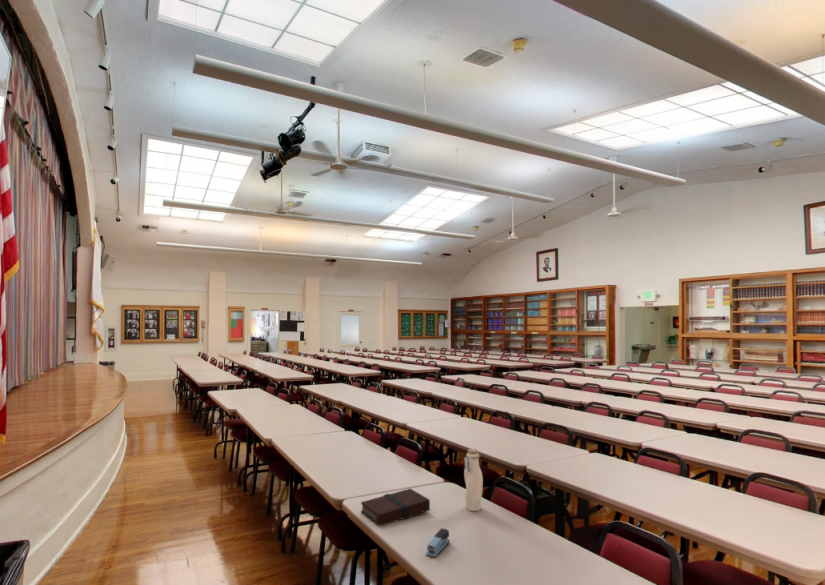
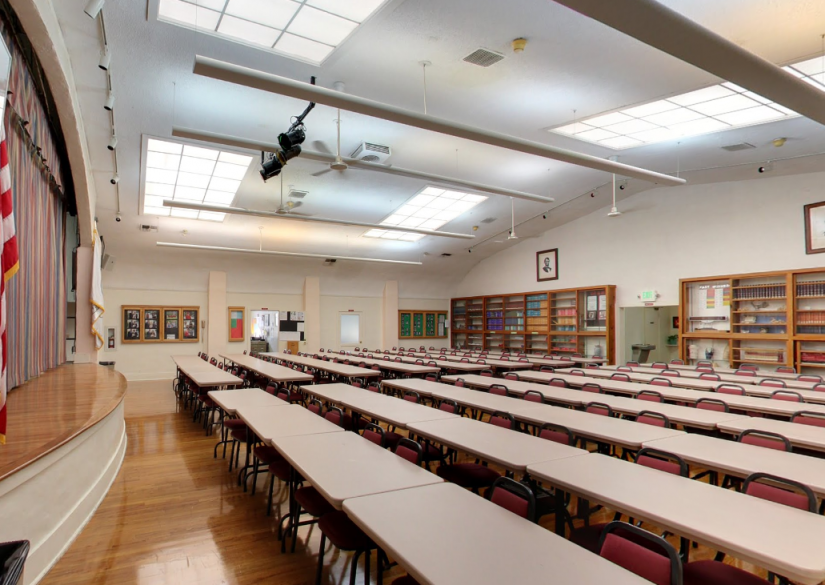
- book [360,488,431,527]
- water bottle [463,448,484,512]
- stapler [425,528,451,559]
